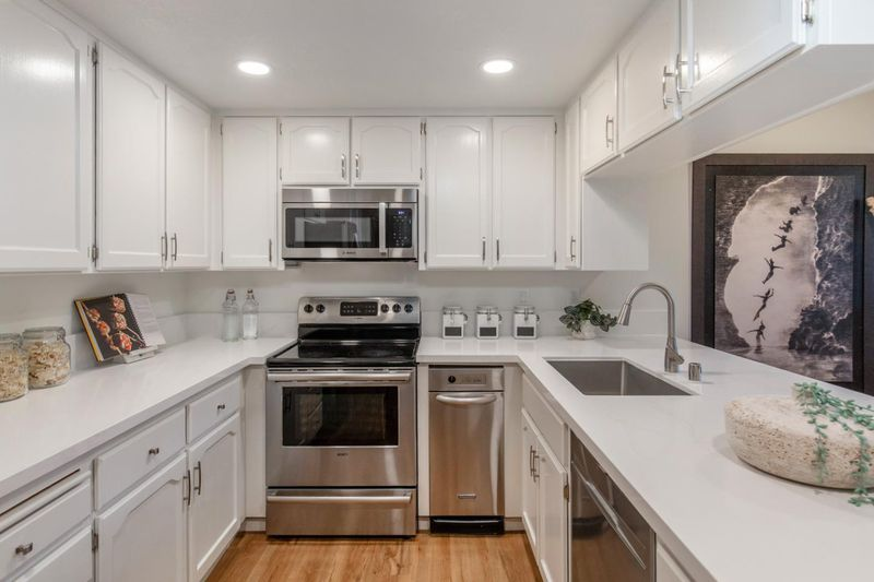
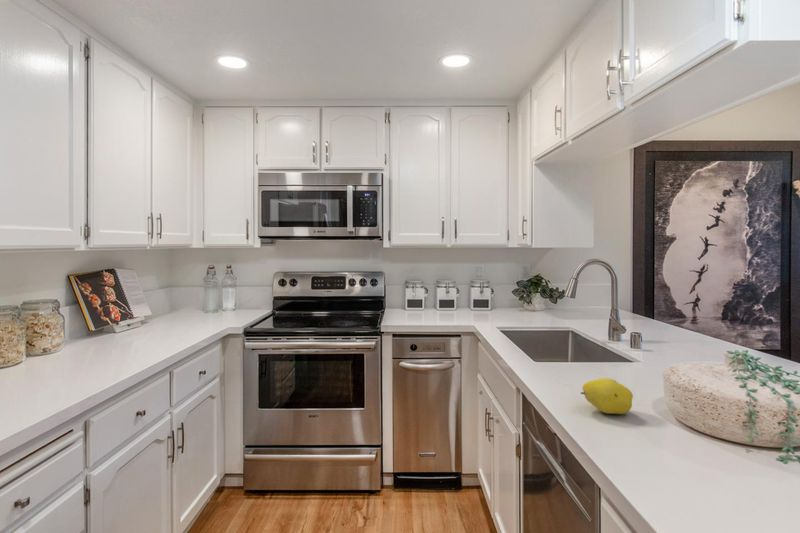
+ fruit [580,377,634,415]
